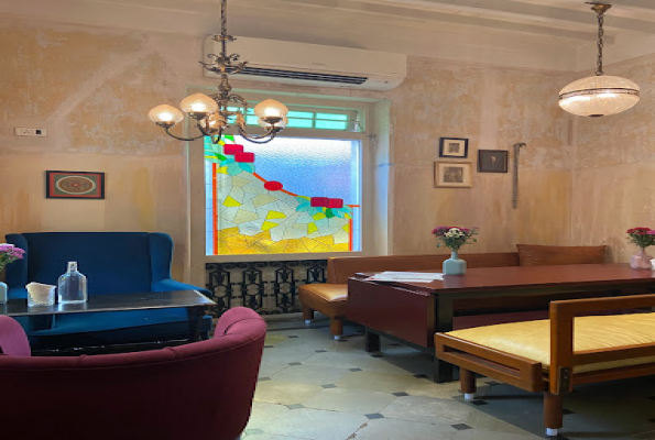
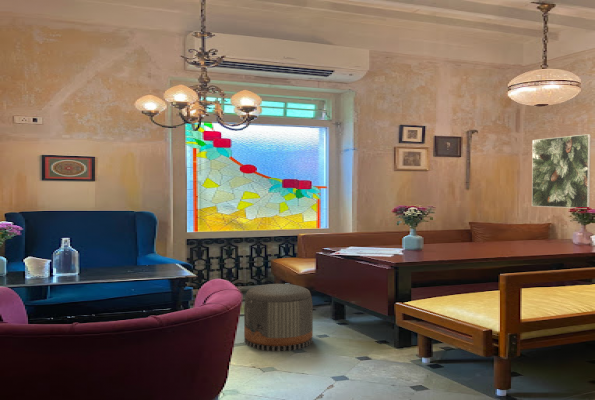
+ pouf [243,283,314,352]
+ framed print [531,133,592,209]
